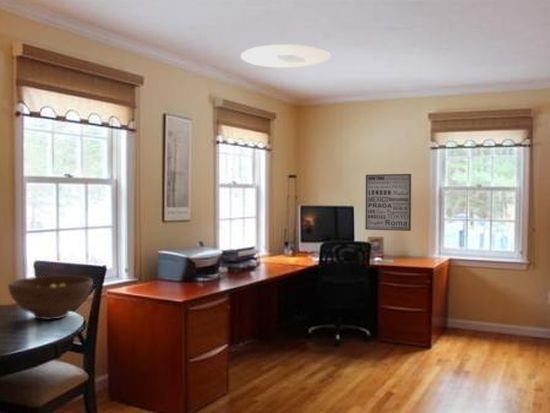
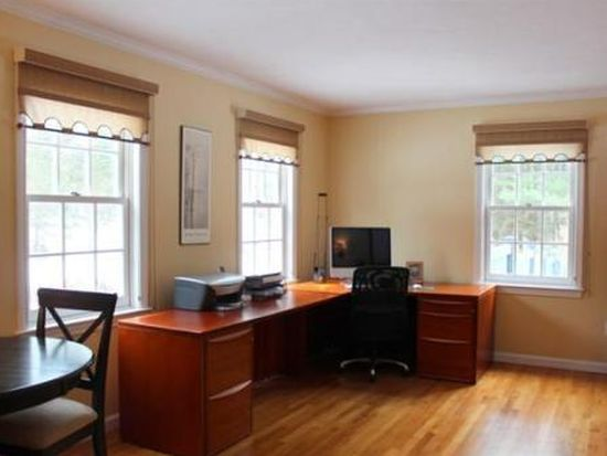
- ceiling light [240,43,331,69]
- wall art [364,173,412,232]
- fruit bowl [7,275,94,321]
